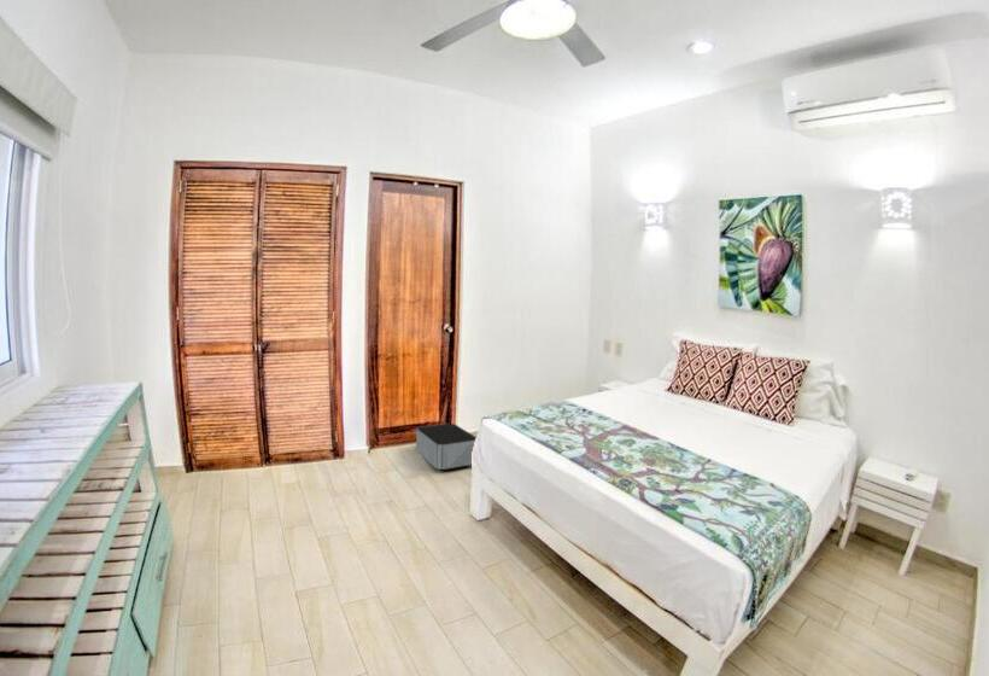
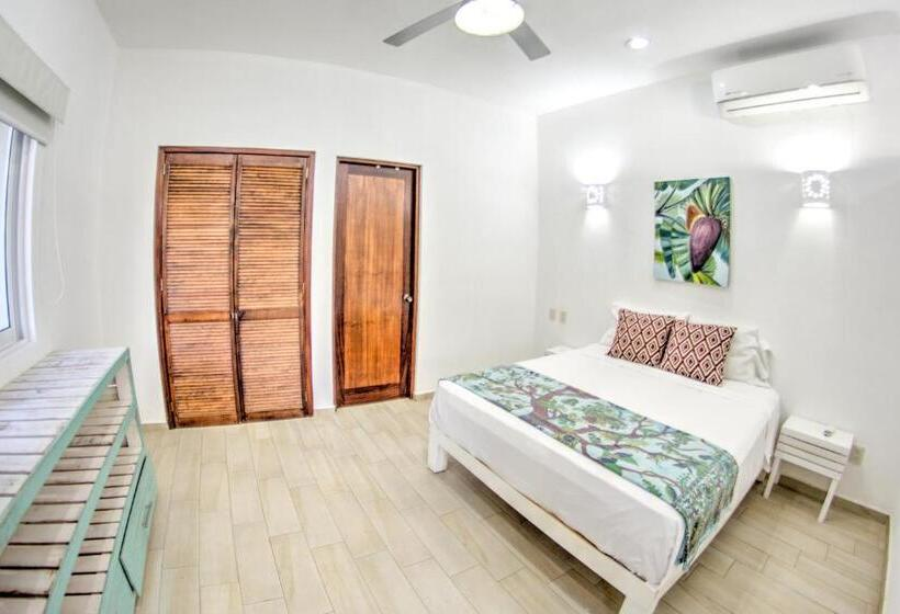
- storage bin [415,422,478,471]
